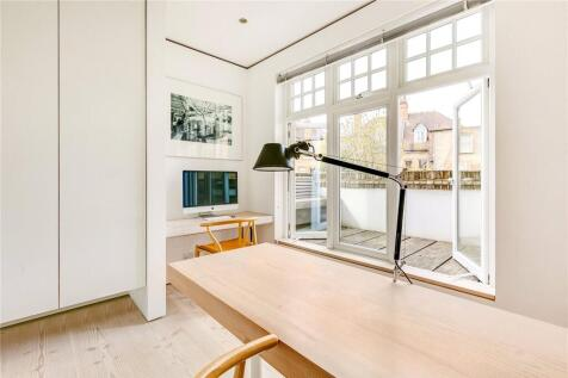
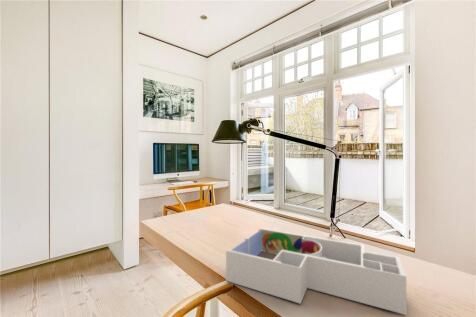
+ desk organizer [225,227,408,316]
